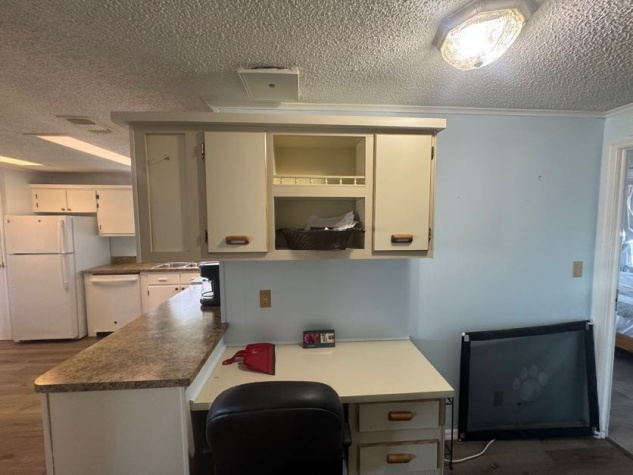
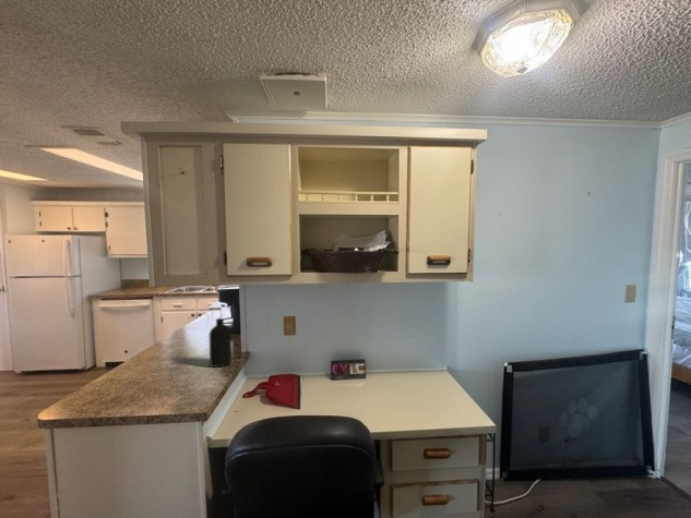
+ bottle [209,317,233,369]
